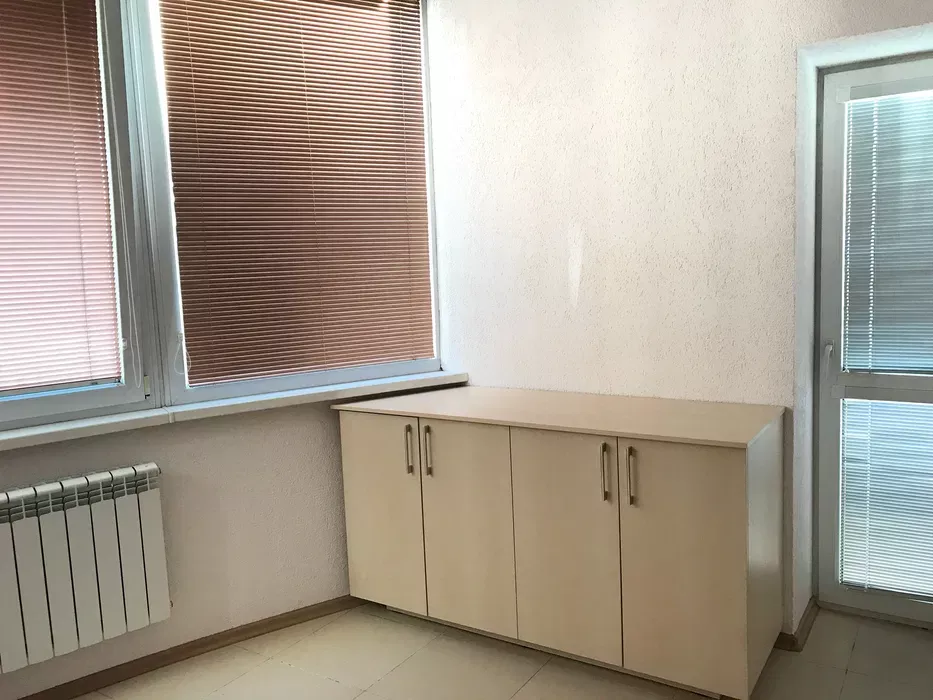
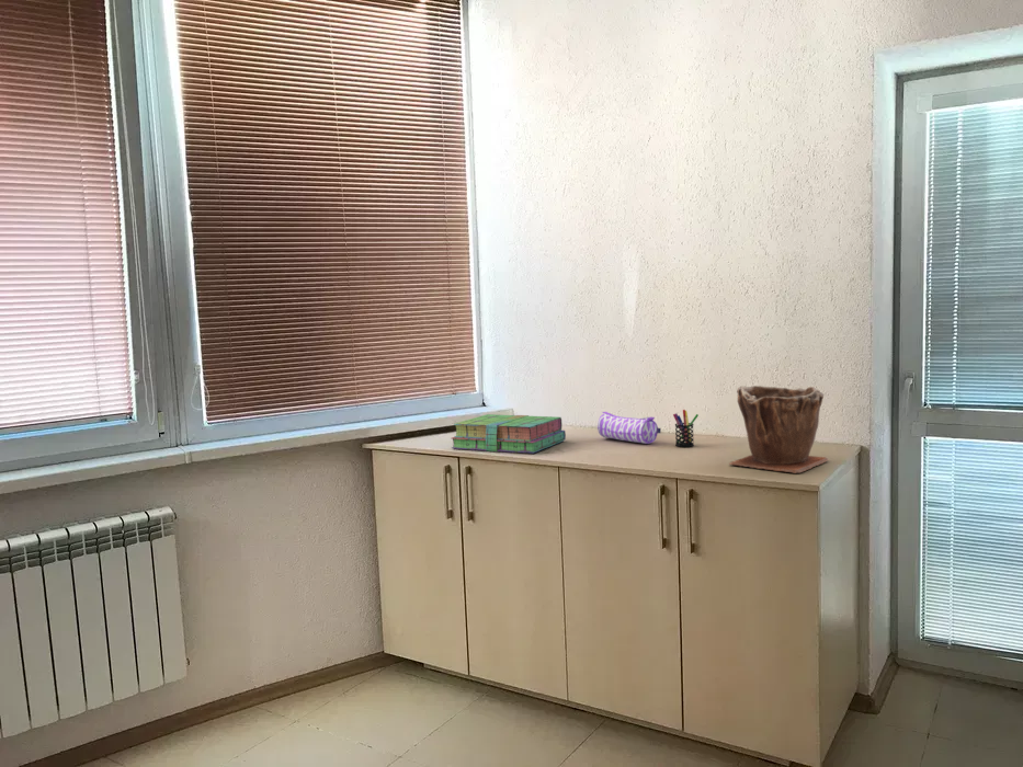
+ pencil case [596,411,662,445]
+ pen holder [672,409,700,448]
+ plant pot [728,385,830,474]
+ stack of books [451,413,567,454]
